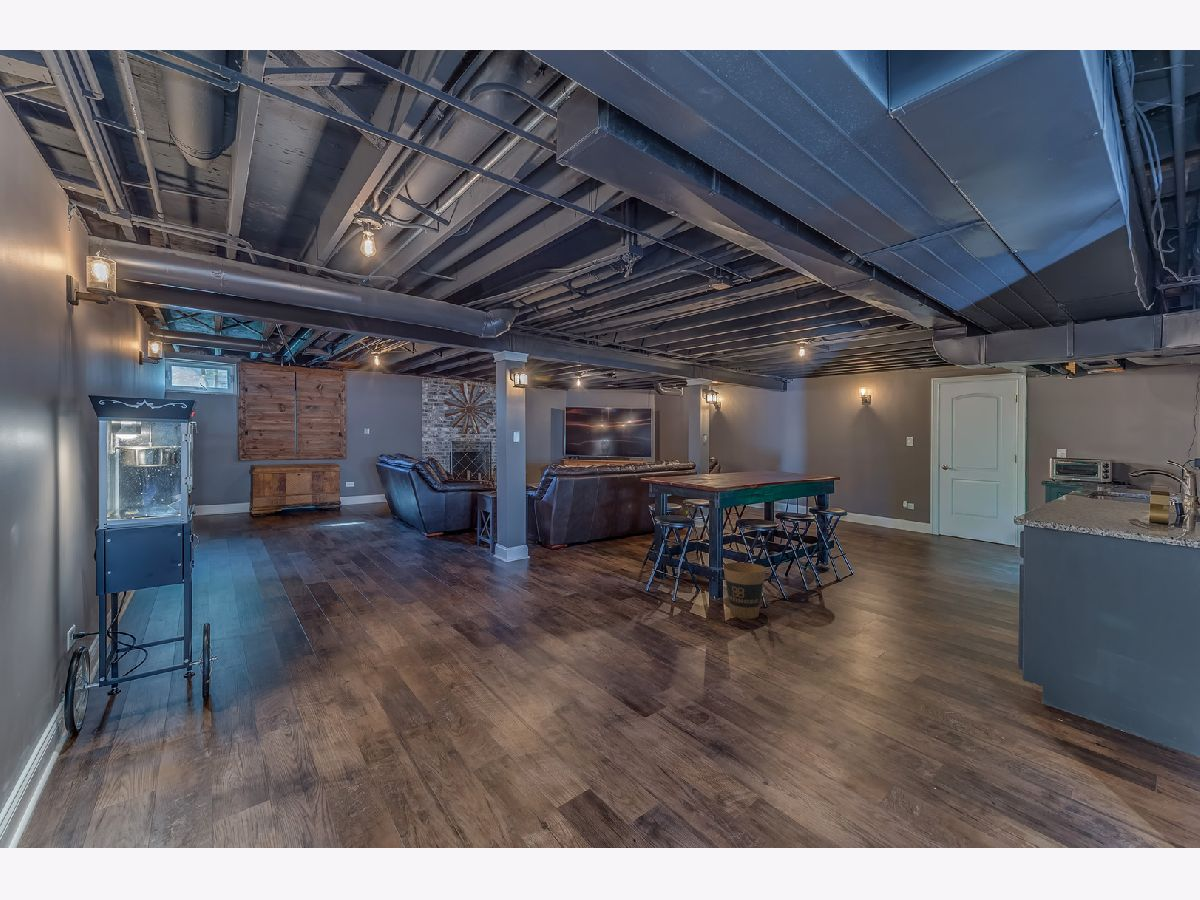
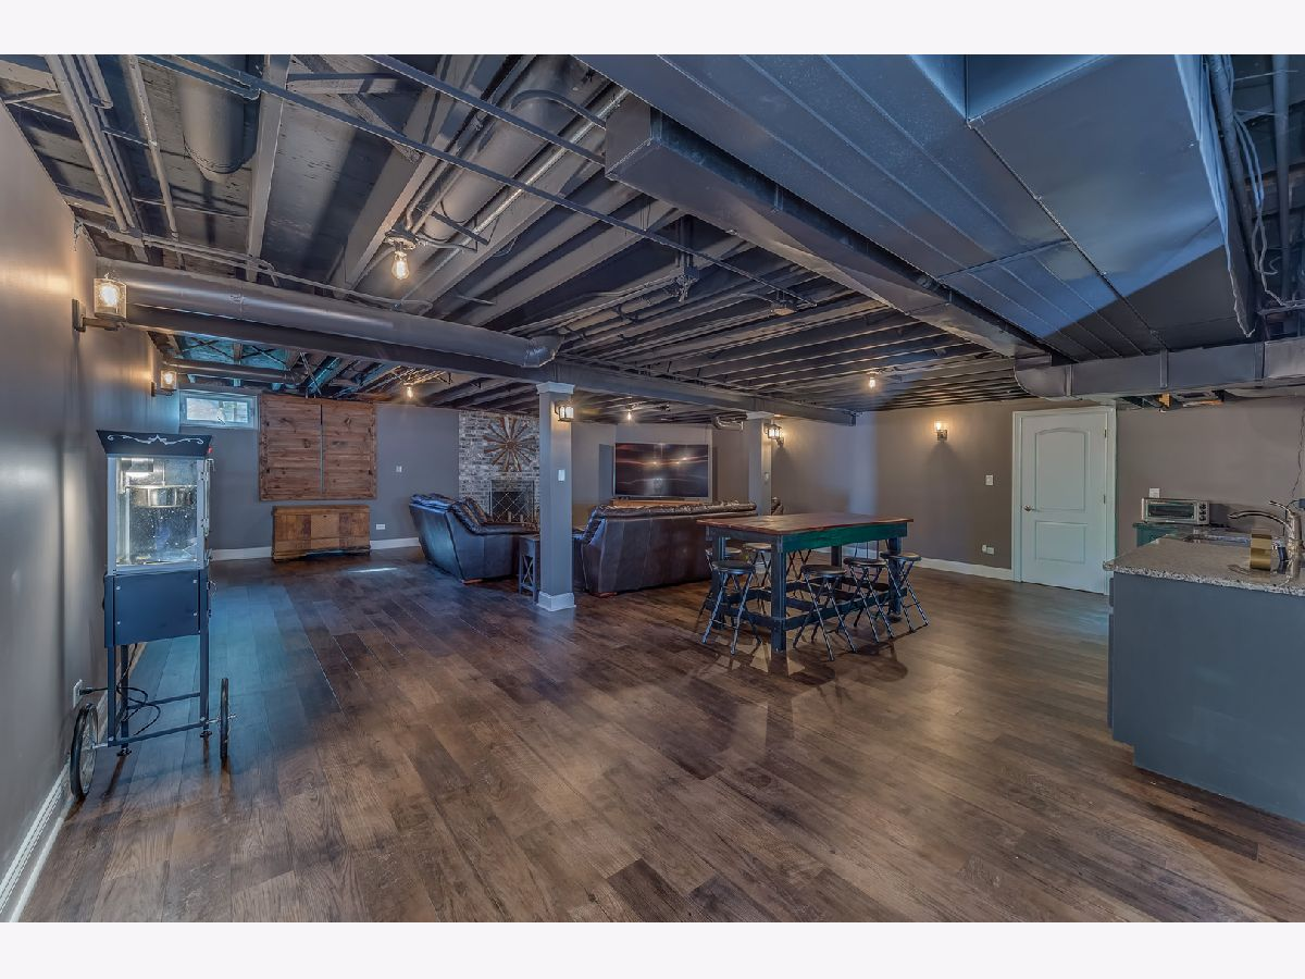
- trash can [722,562,767,620]
